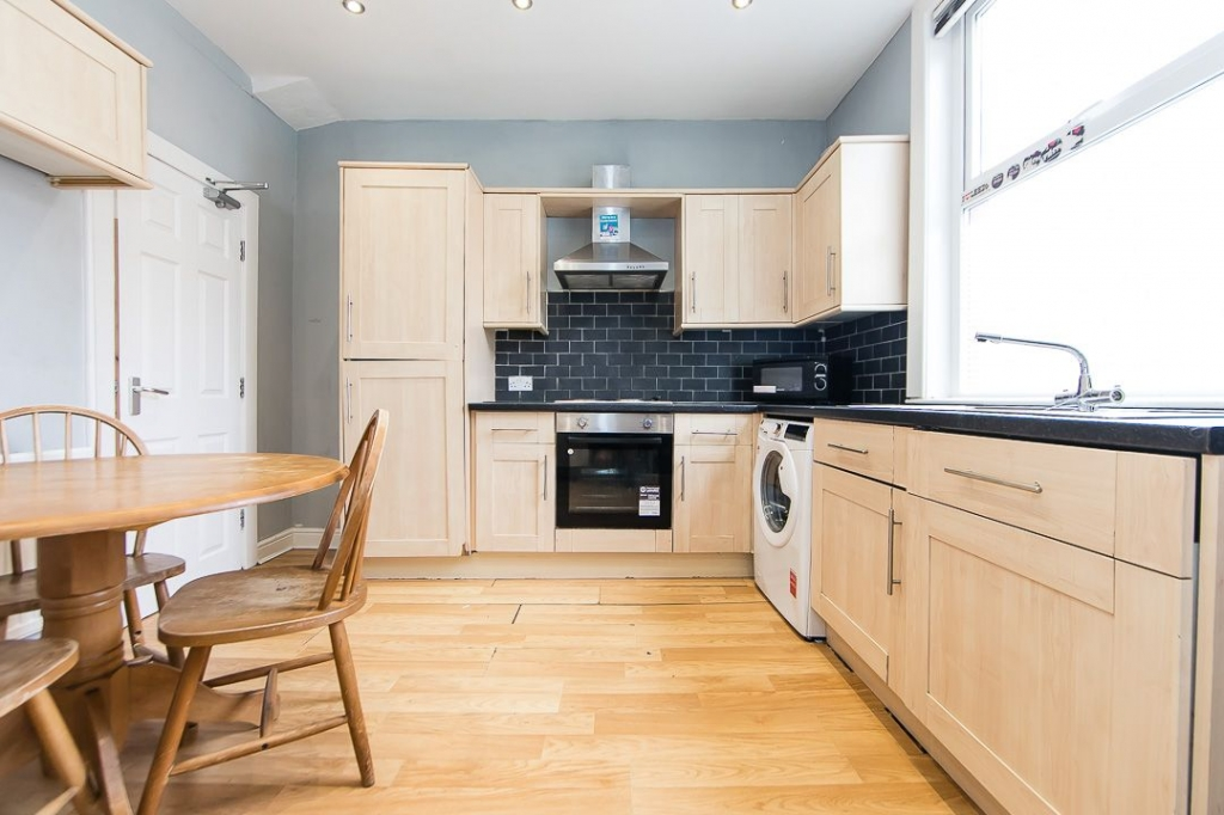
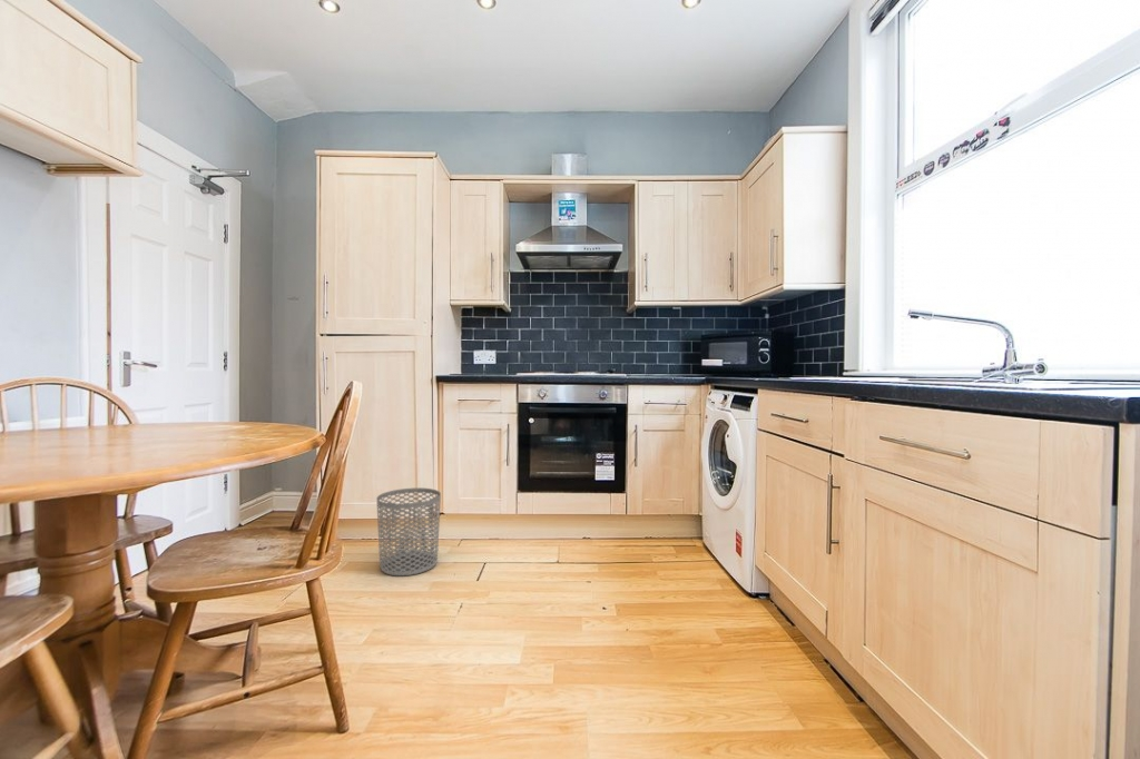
+ waste bin [375,486,442,576]
